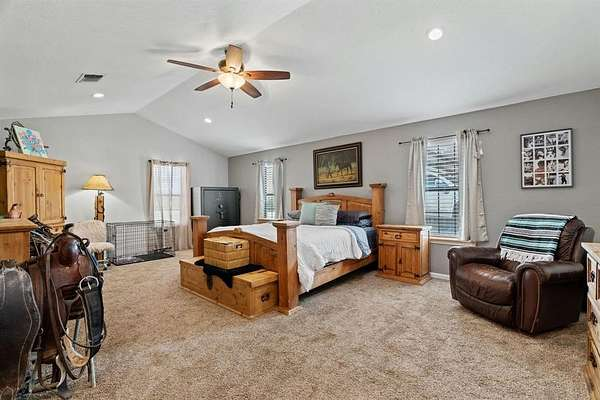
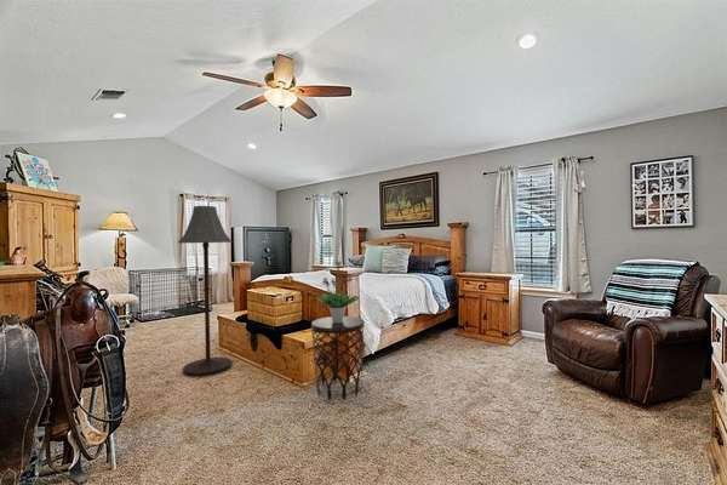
+ side table [310,315,365,401]
+ potted plant [315,258,360,323]
+ floor lamp [177,205,233,377]
